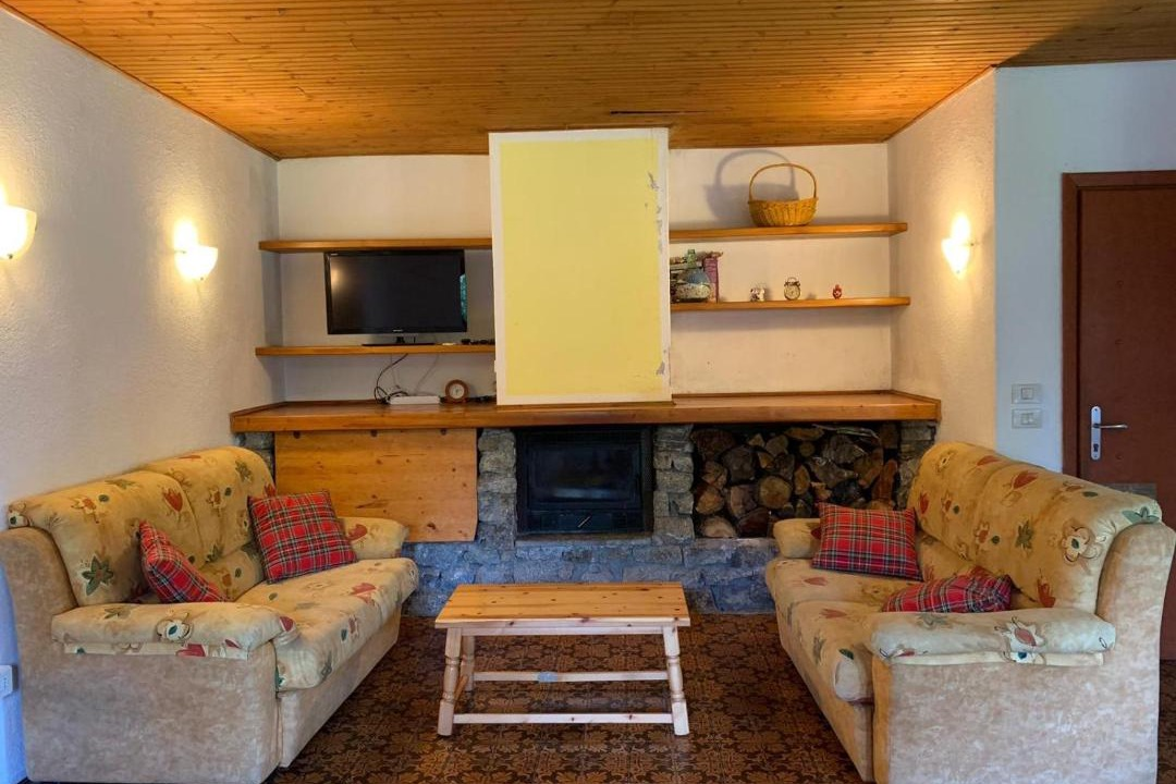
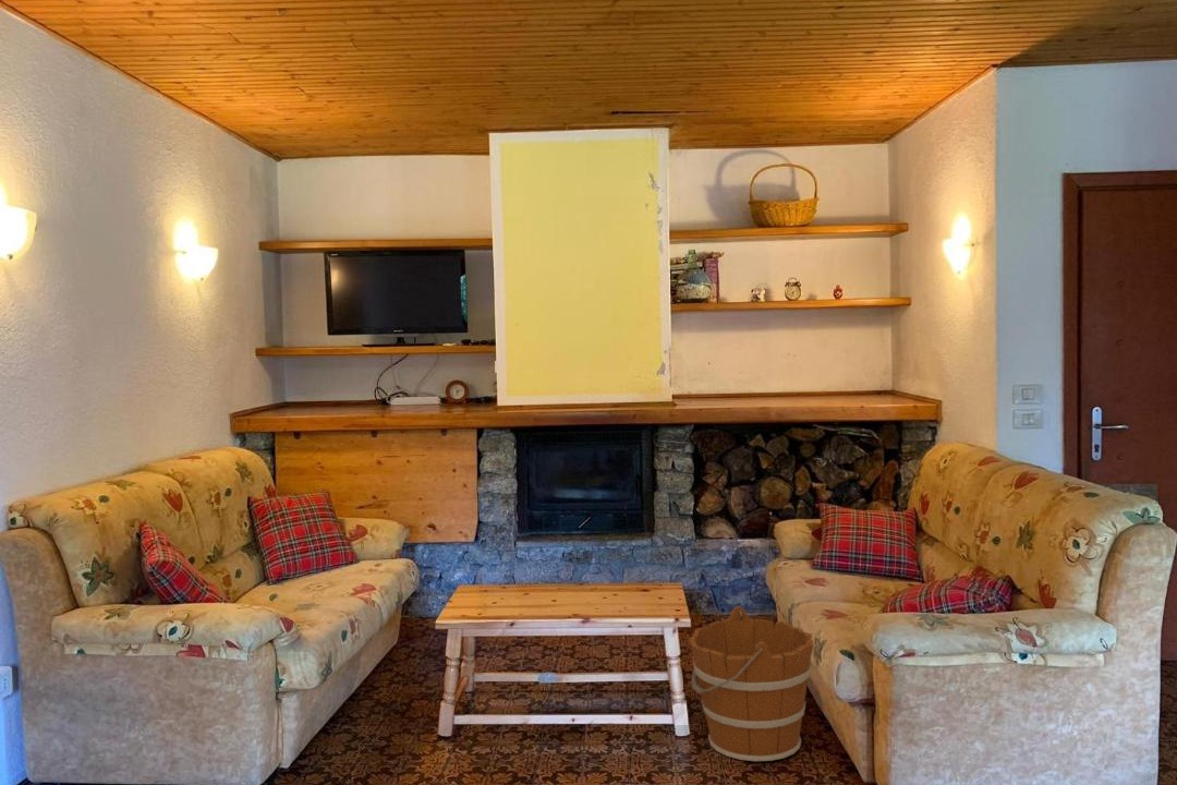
+ bucket [688,605,815,762]
